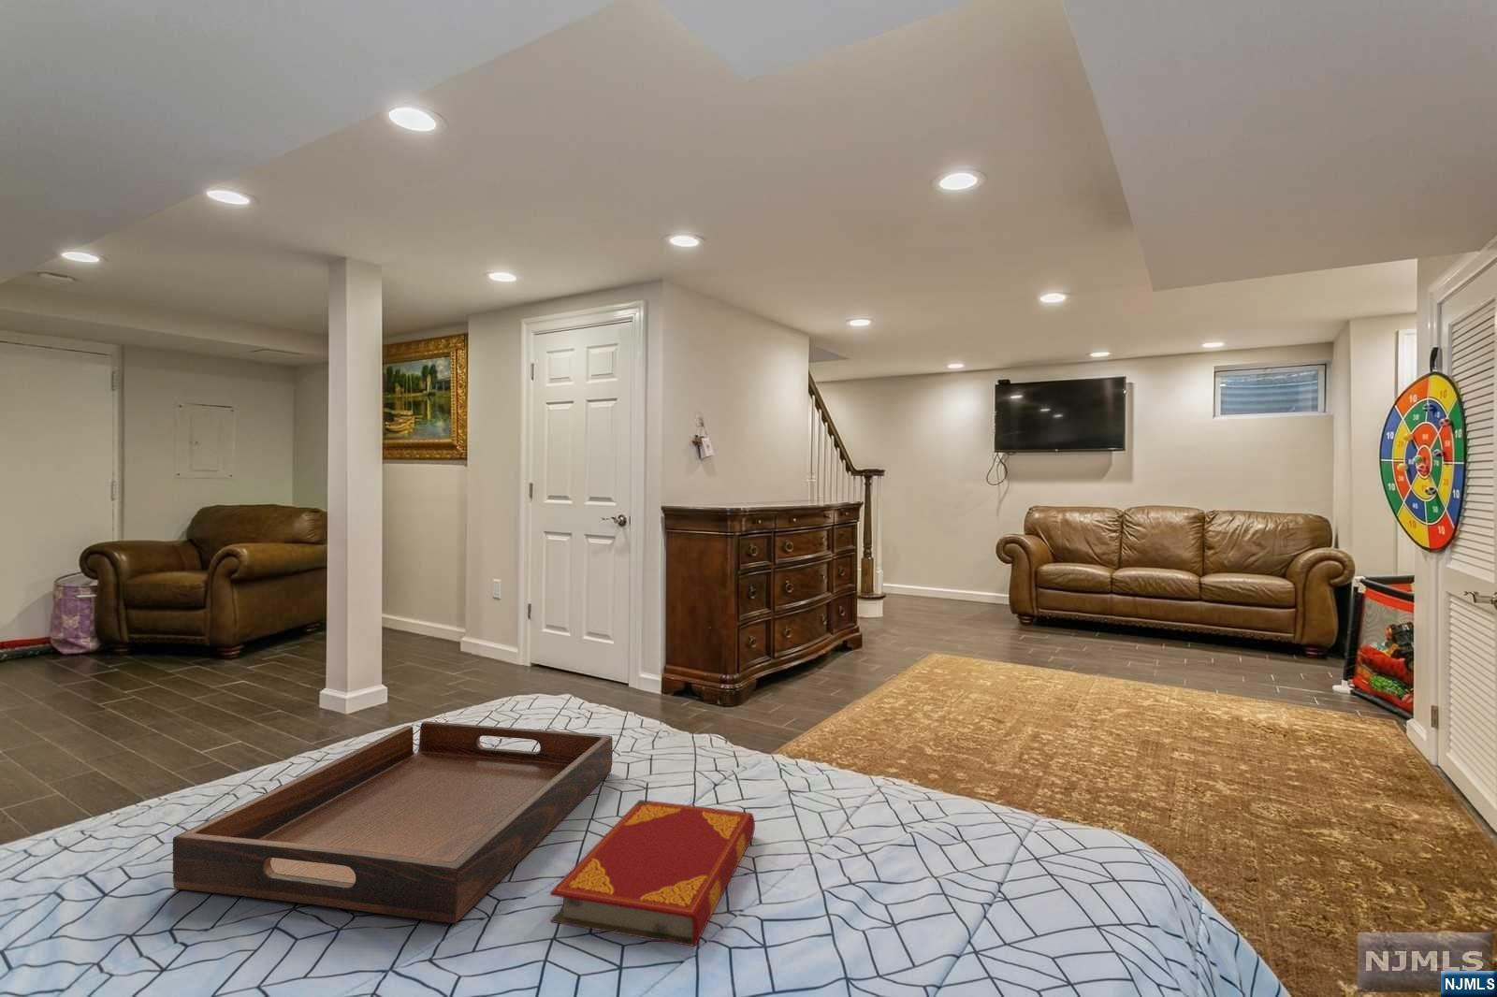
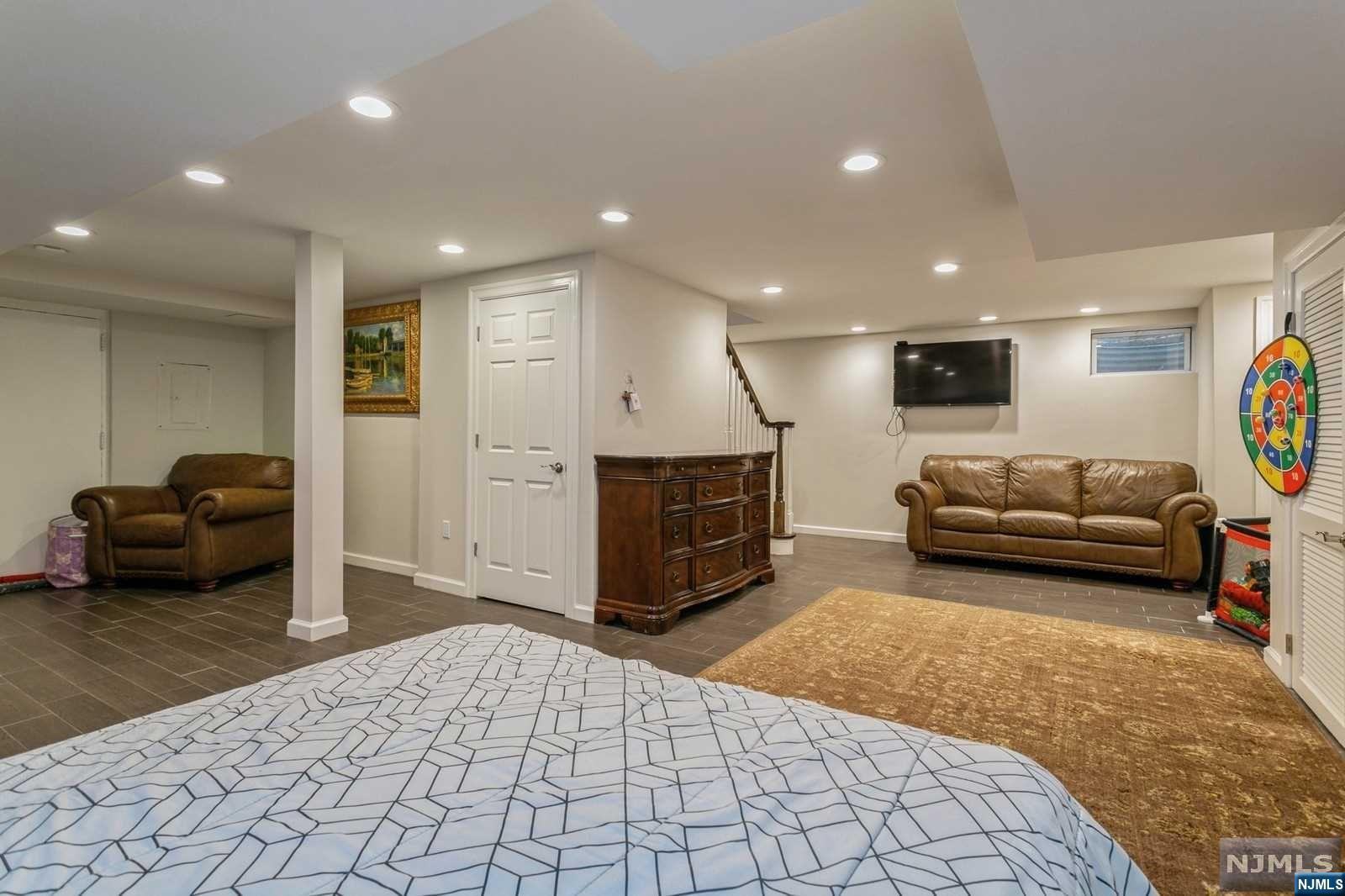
- serving tray [173,720,613,924]
- hardback book [549,799,756,947]
